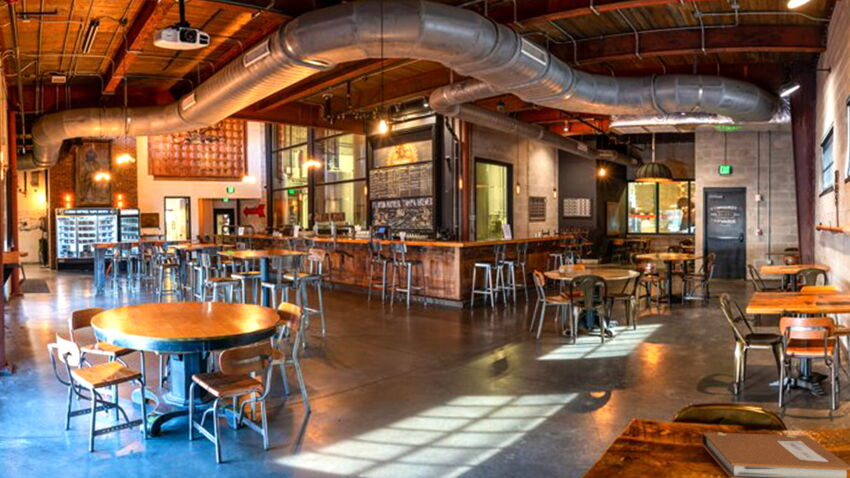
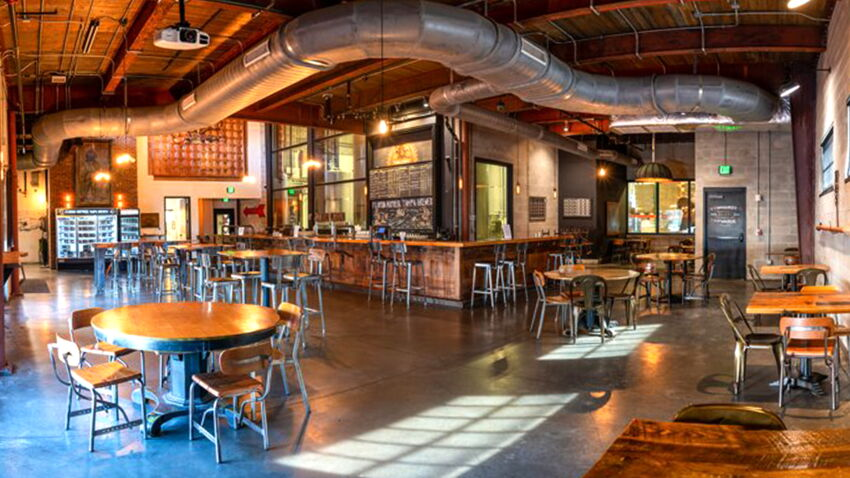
- notebook [701,431,850,478]
